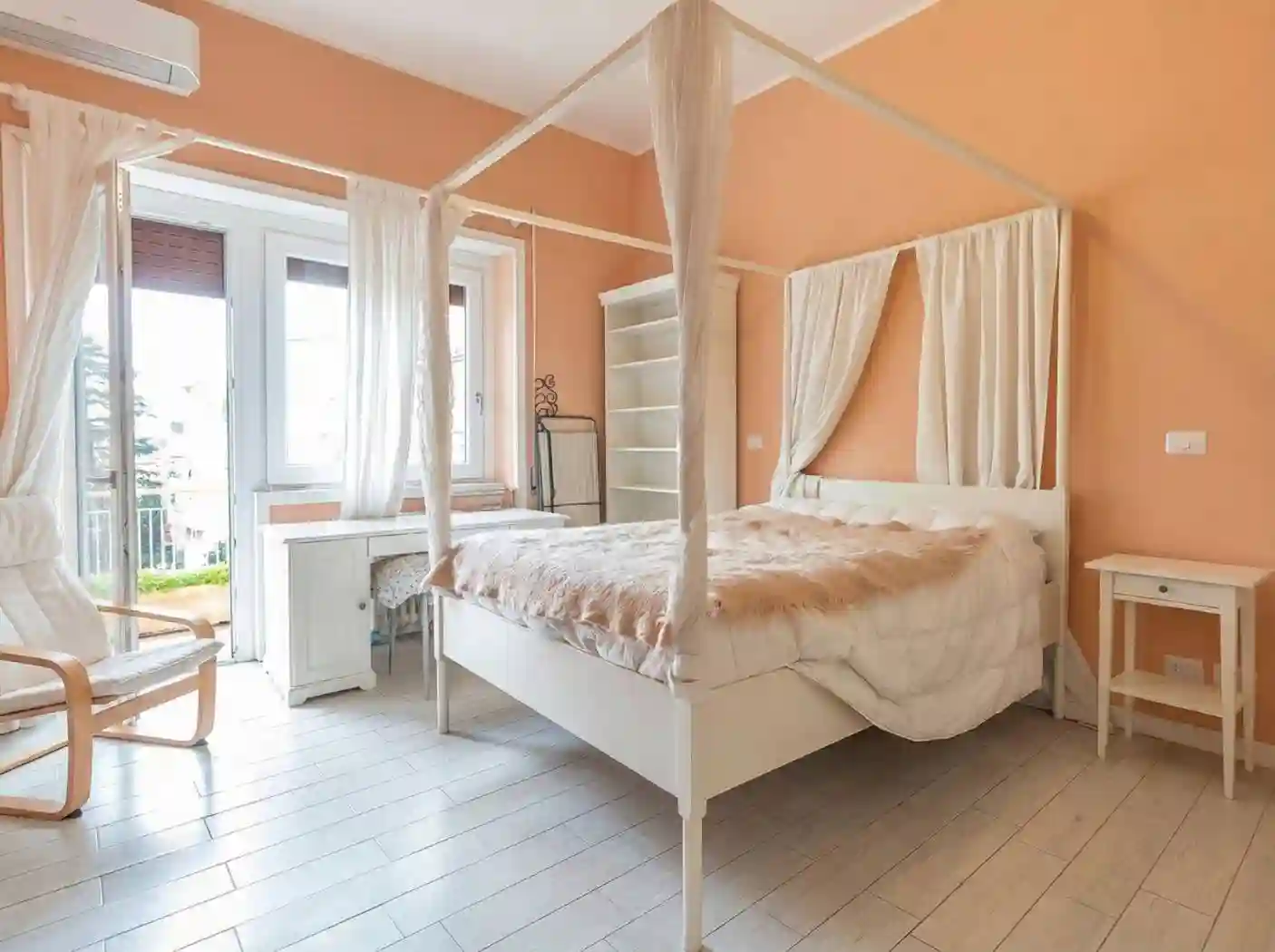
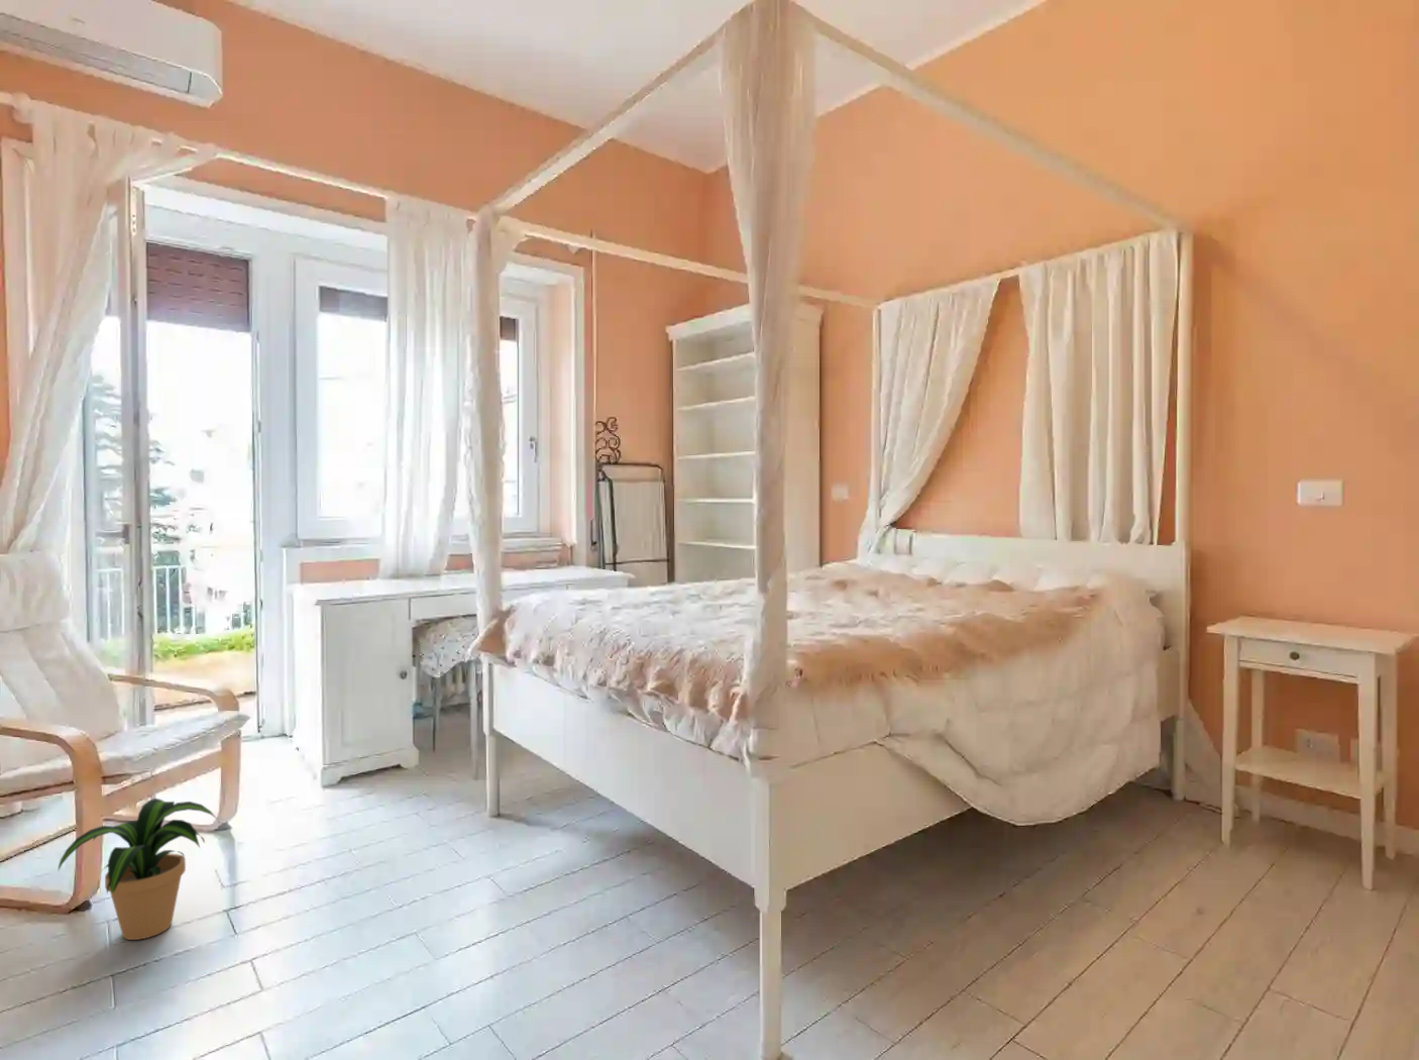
+ potted plant [58,797,221,941]
